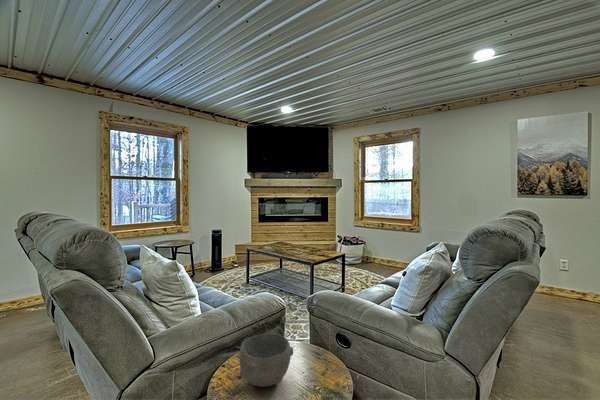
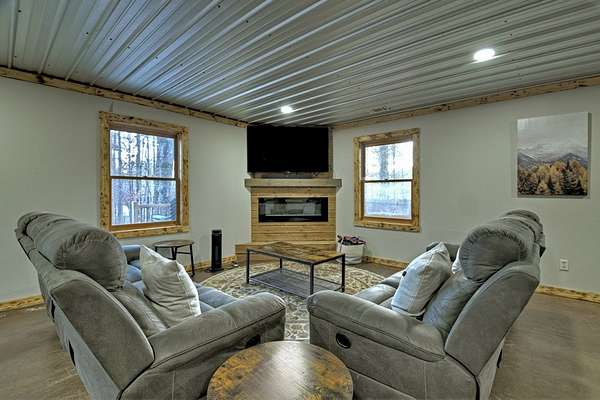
- bowl [238,333,294,388]
